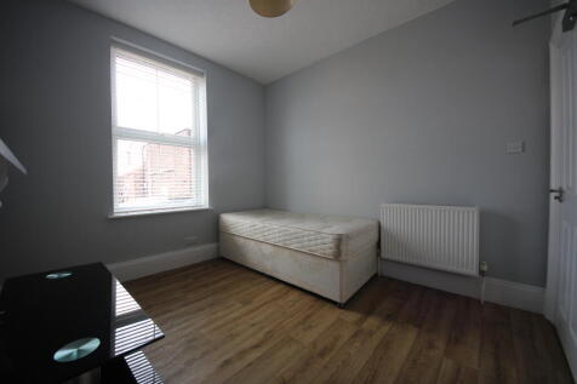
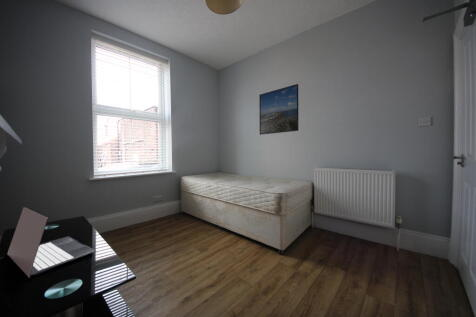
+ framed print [258,83,299,136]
+ laptop [7,206,97,278]
